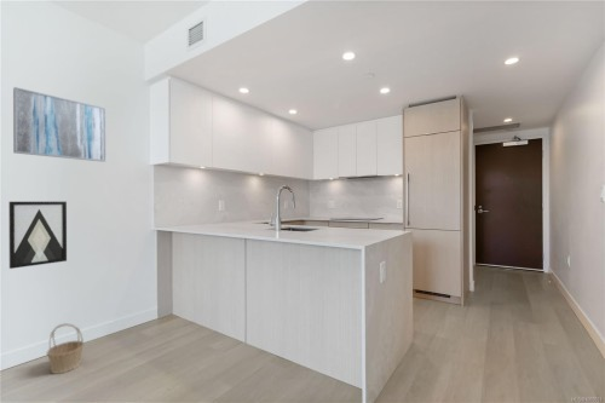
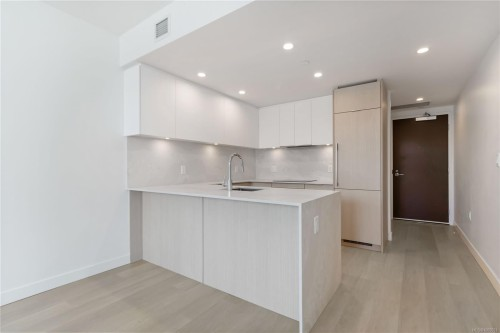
- wall art [12,86,106,163]
- basket [46,322,85,375]
- wall art [8,201,68,270]
